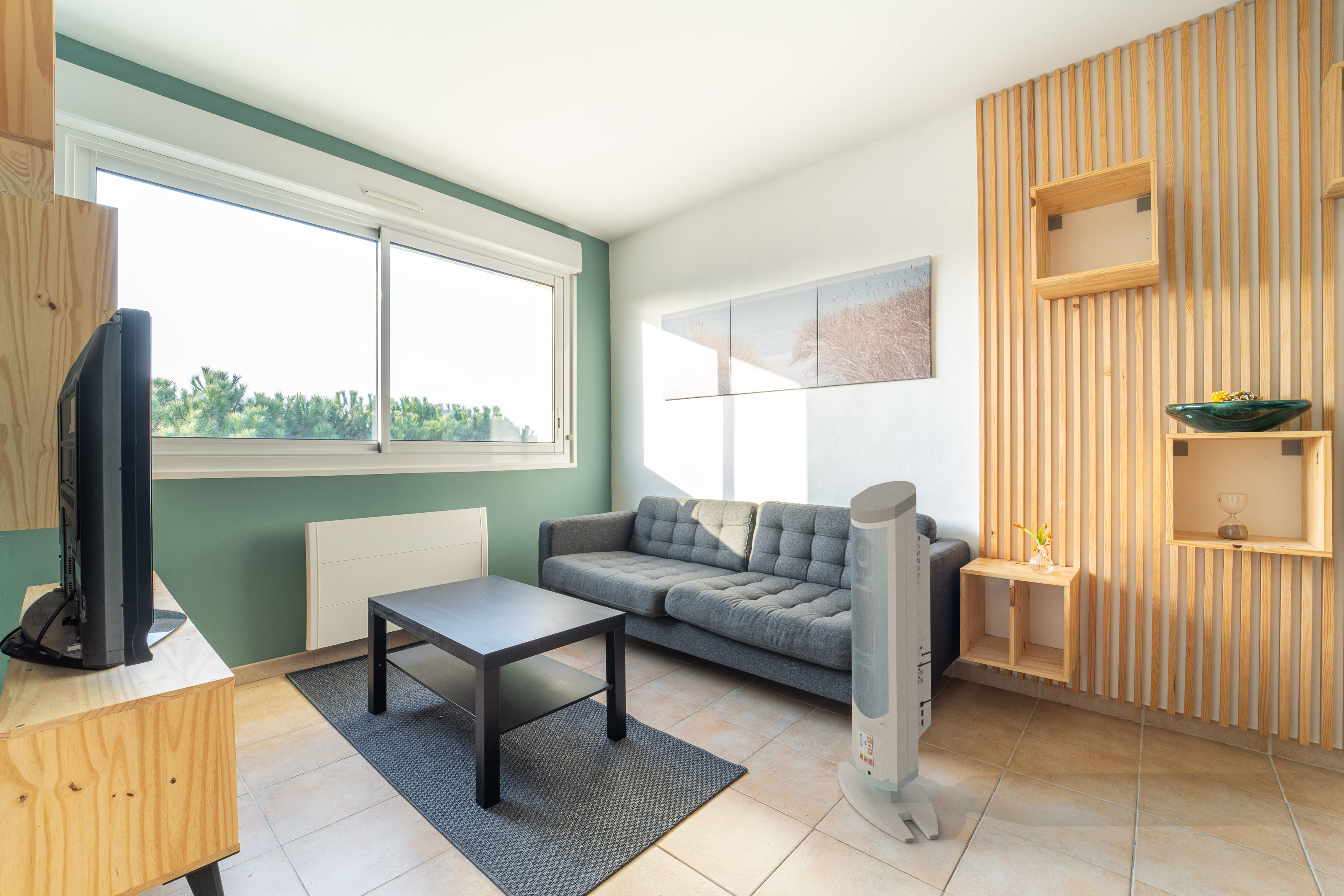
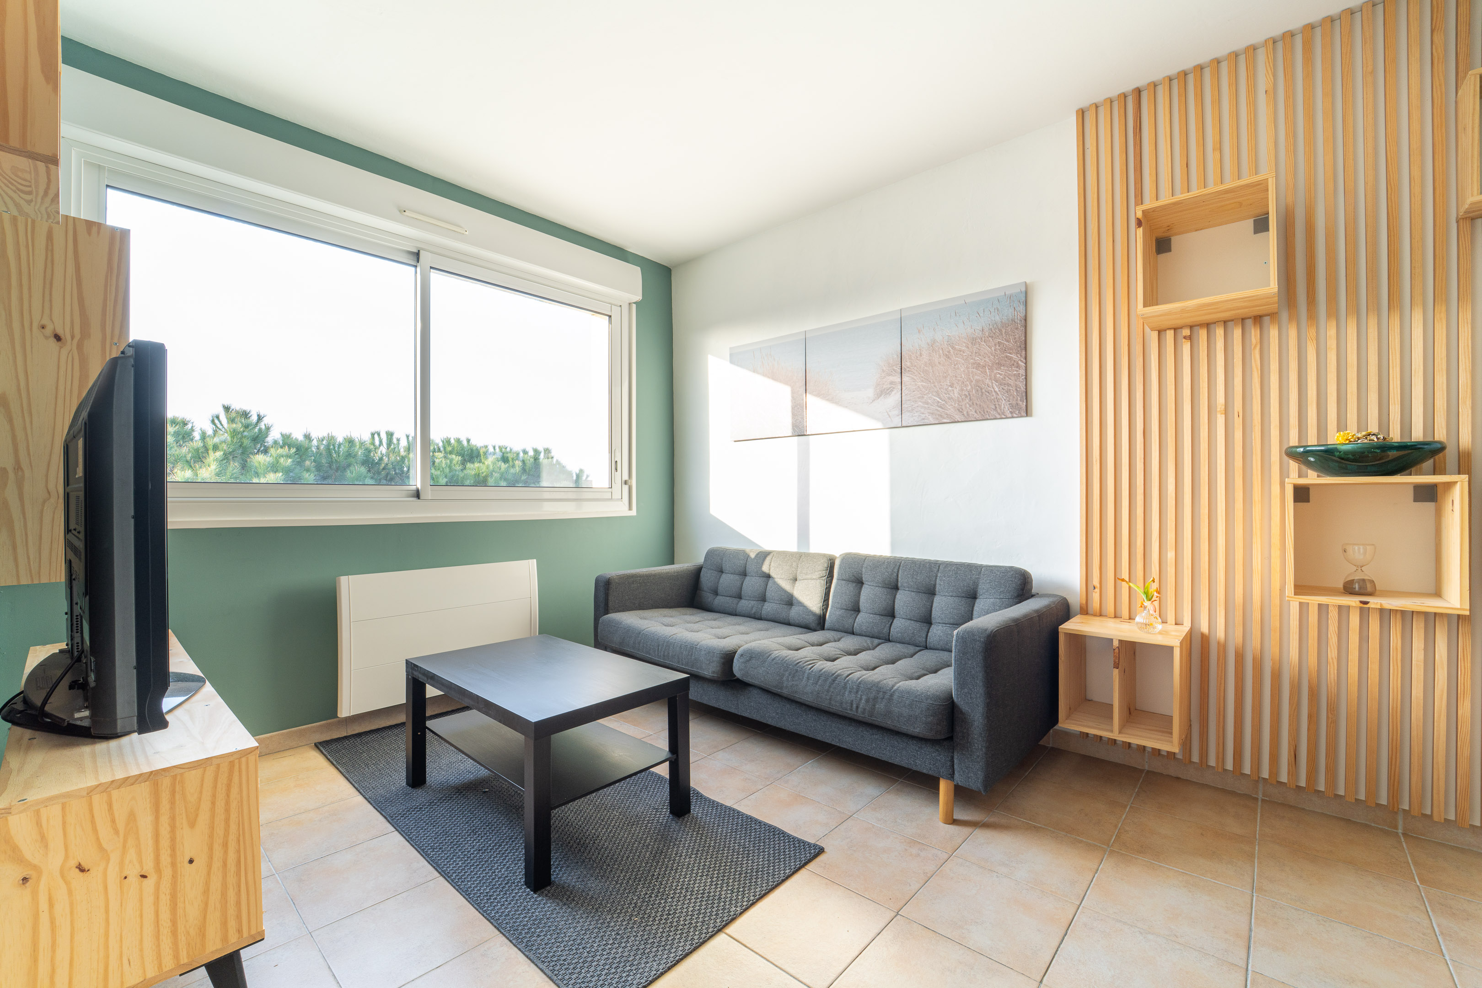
- air purifier [838,480,939,843]
